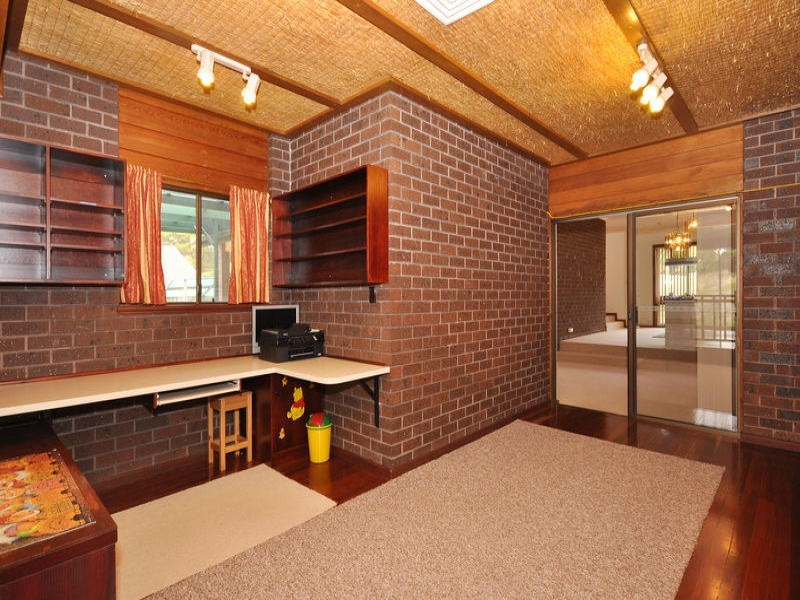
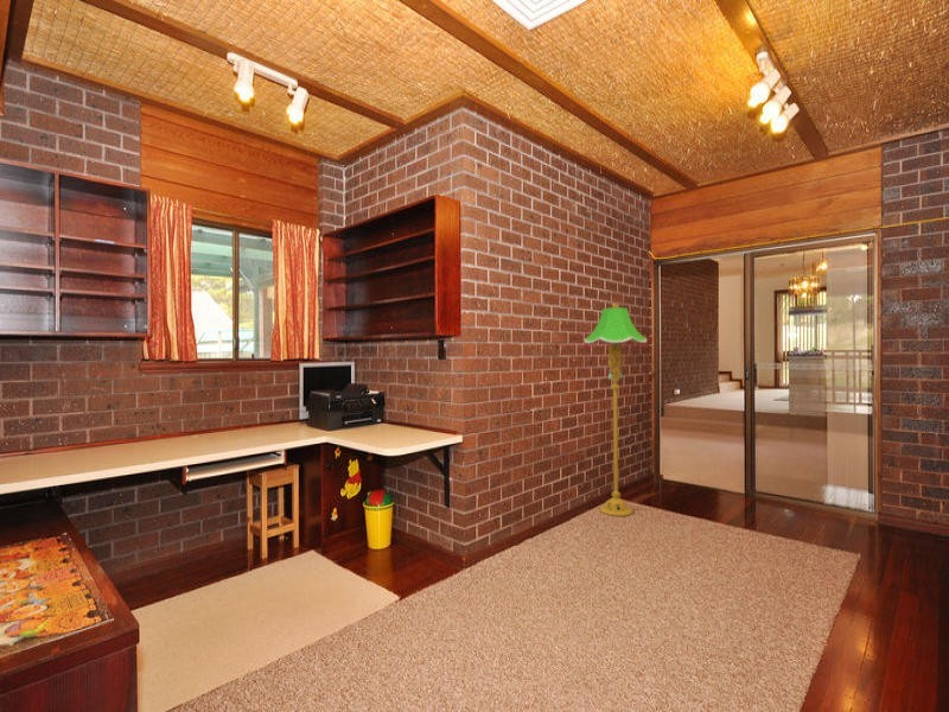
+ floor lamp [582,301,648,517]
